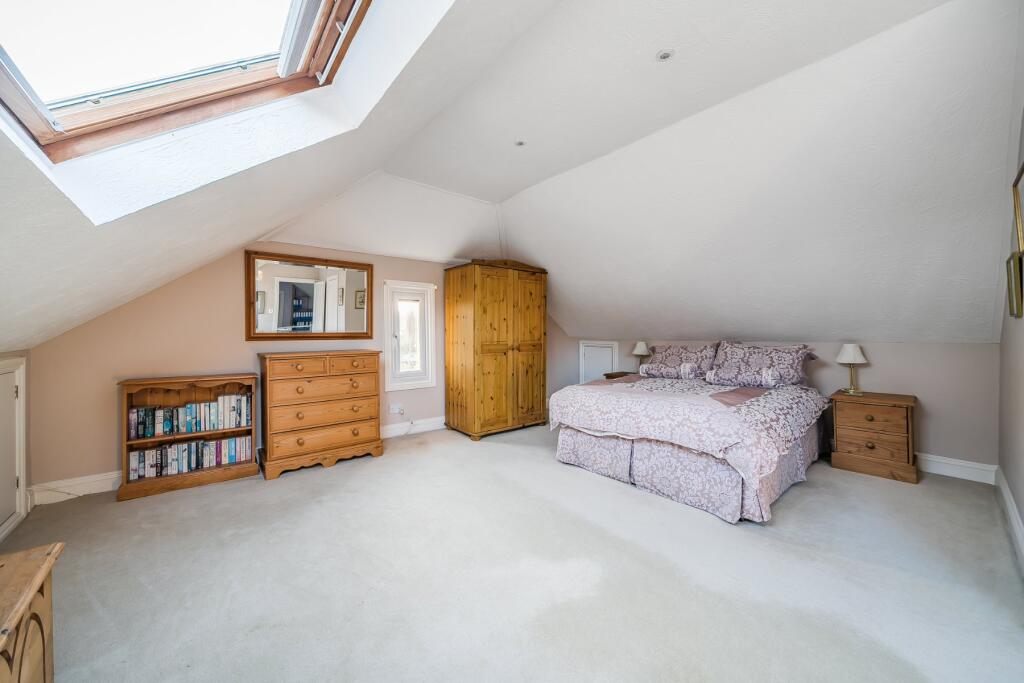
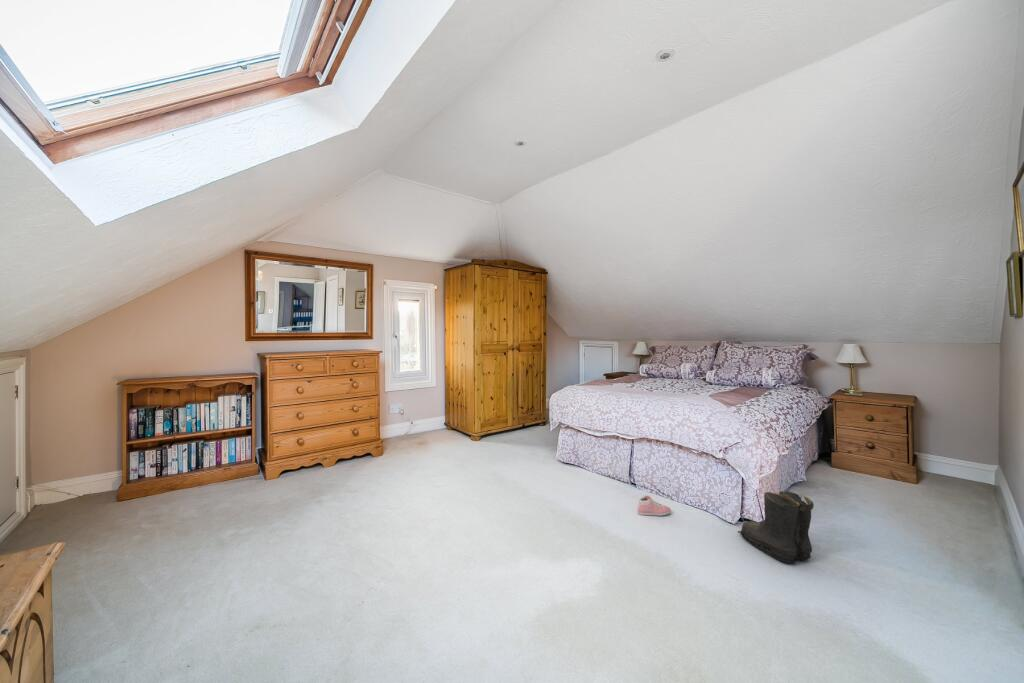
+ boots [737,490,815,564]
+ sneaker [637,494,672,517]
